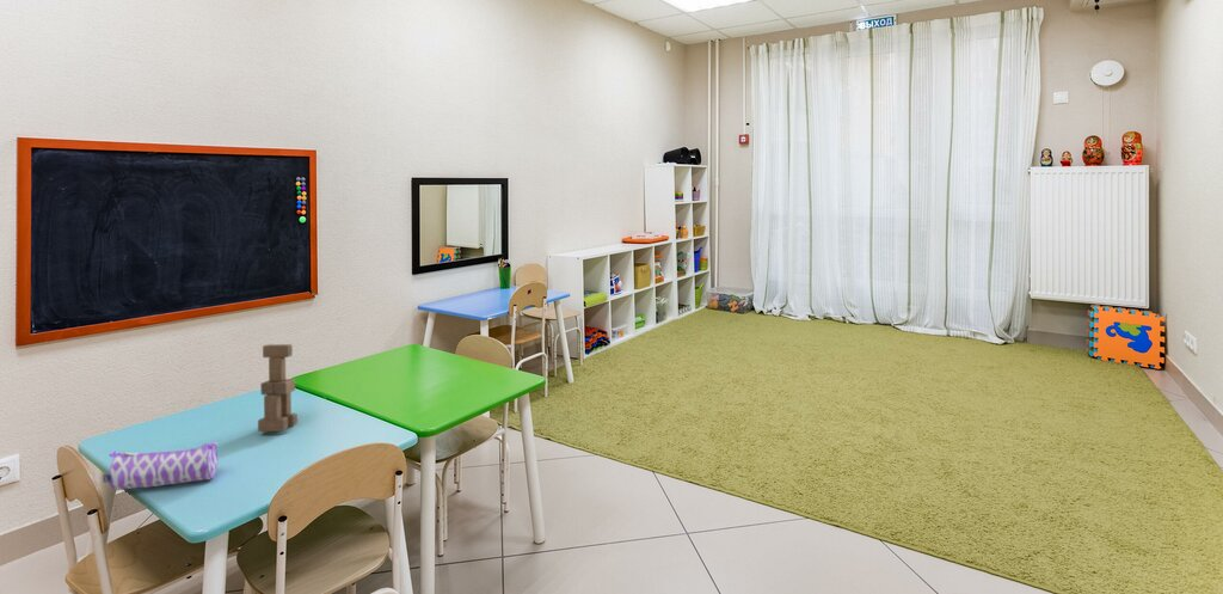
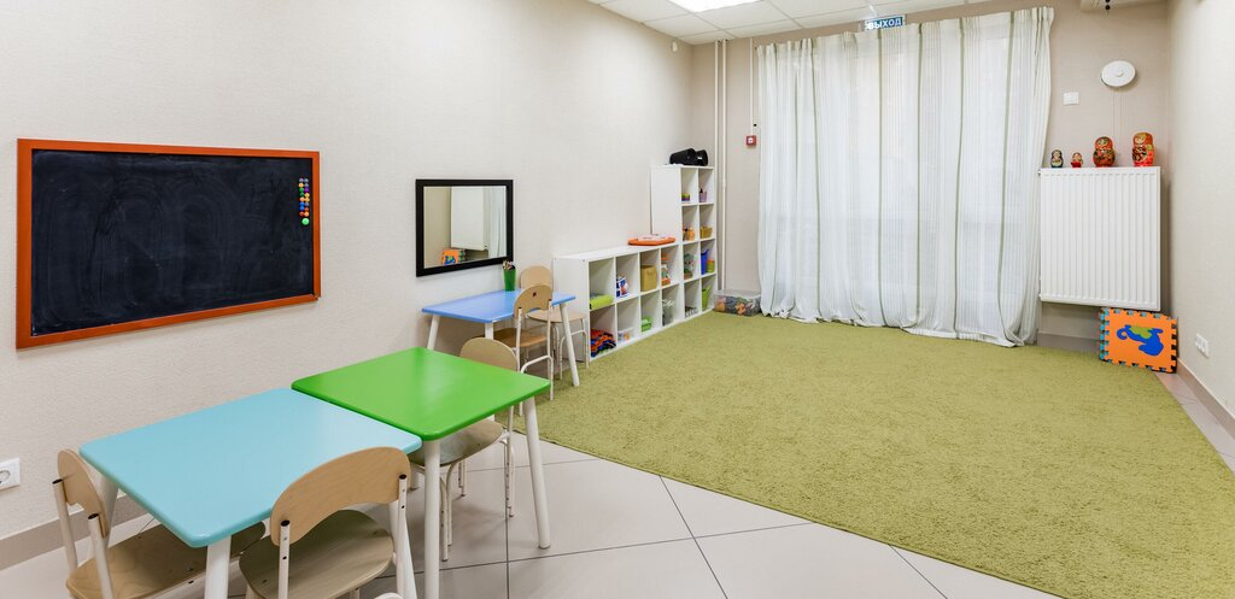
- toy blocks [257,343,299,433]
- pencil case [102,441,219,491]
